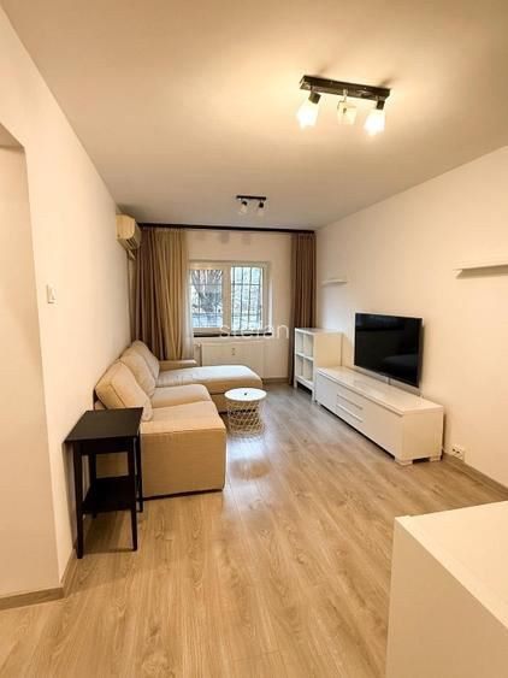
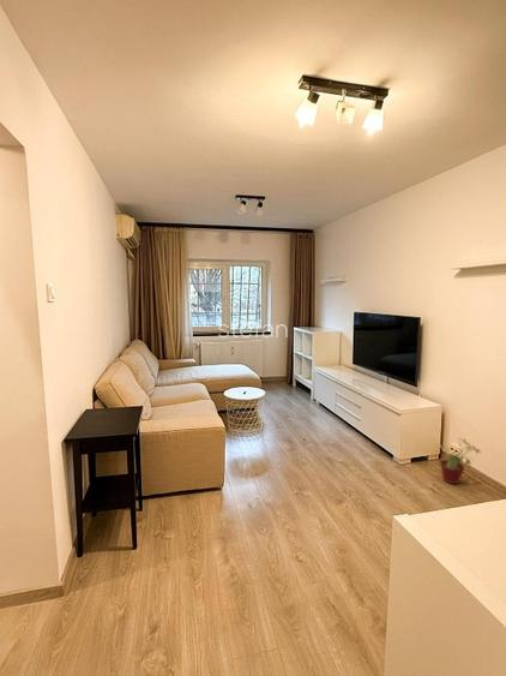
+ potted plant [438,436,483,485]
